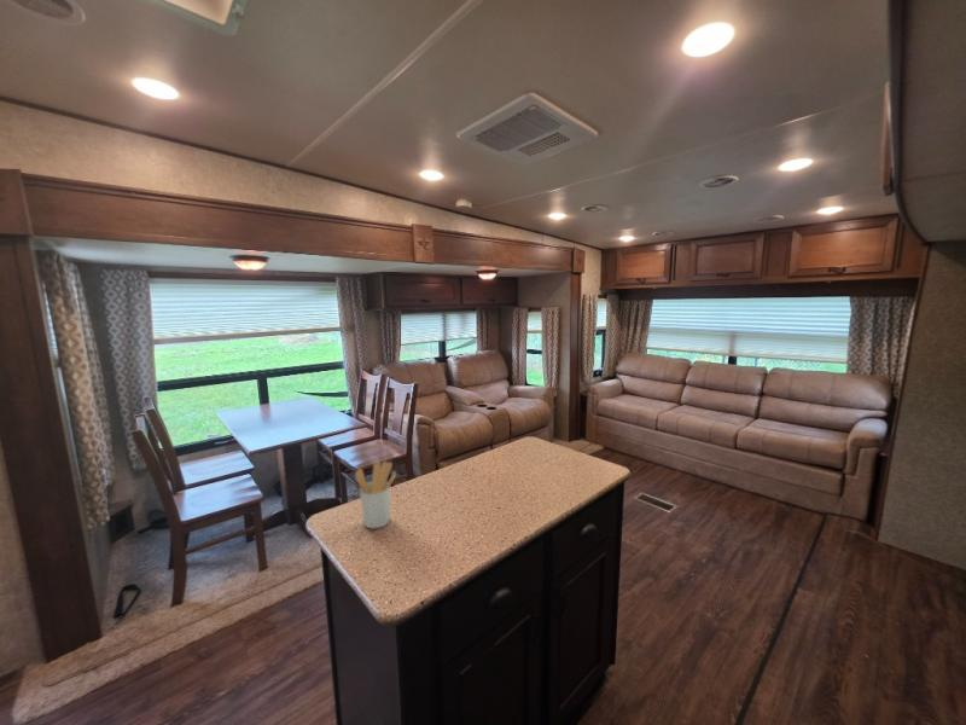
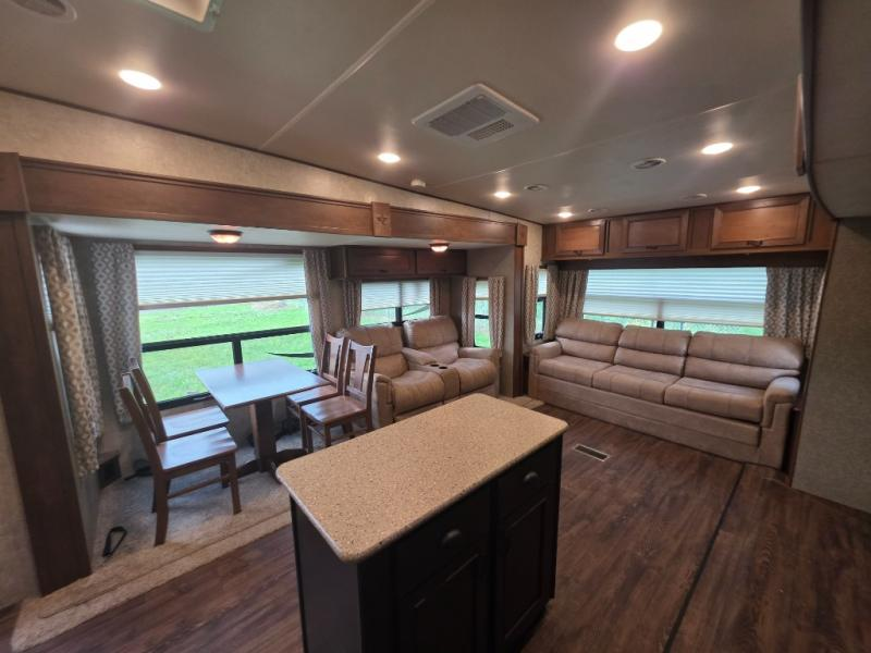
- utensil holder [354,459,397,529]
